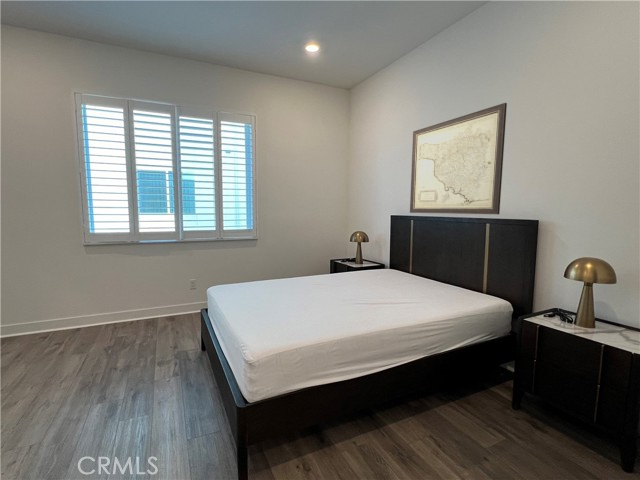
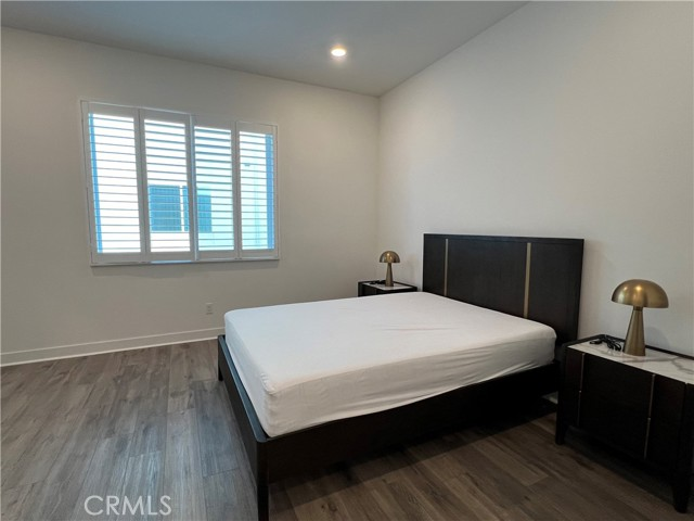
- wall art [409,102,508,215]
